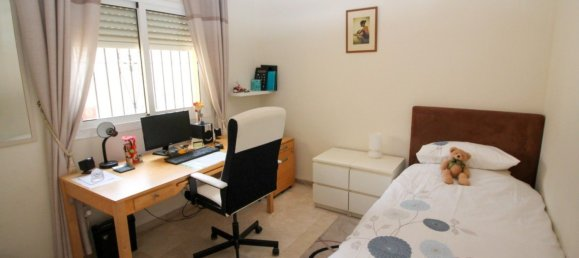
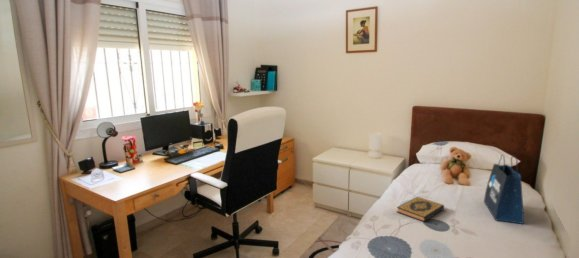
+ tote bag [483,154,525,225]
+ hardback book [396,196,445,223]
